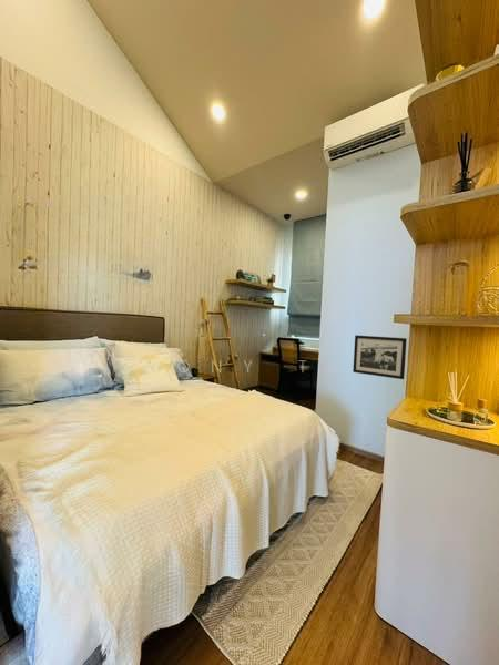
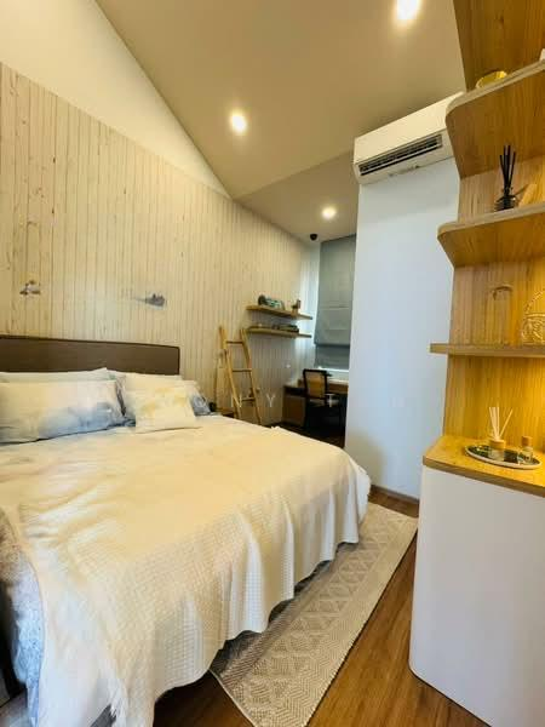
- picture frame [352,334,408,380]
